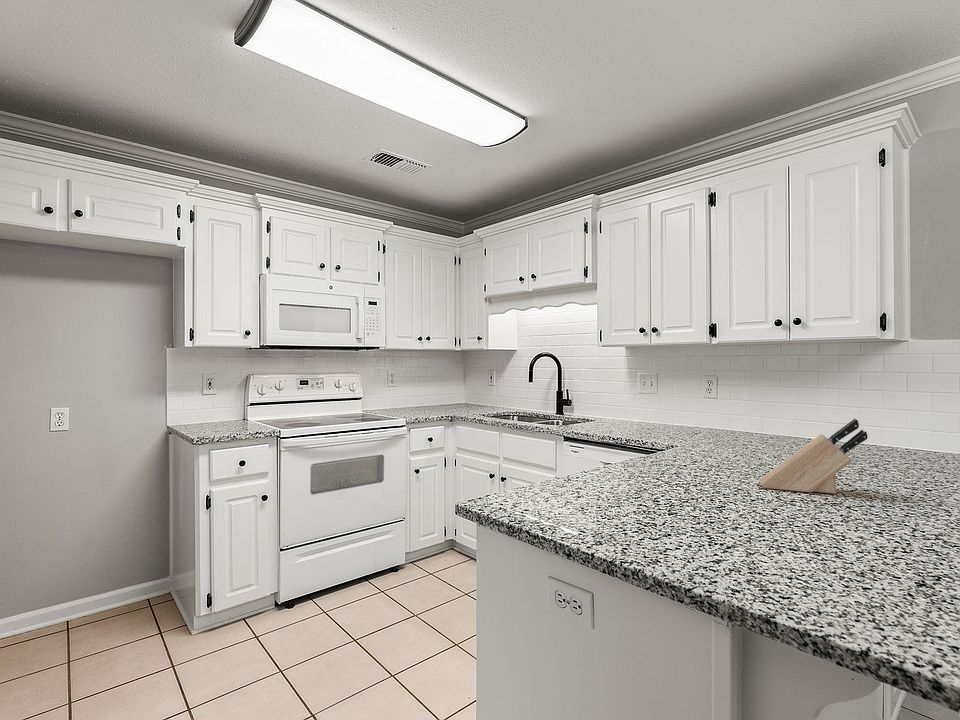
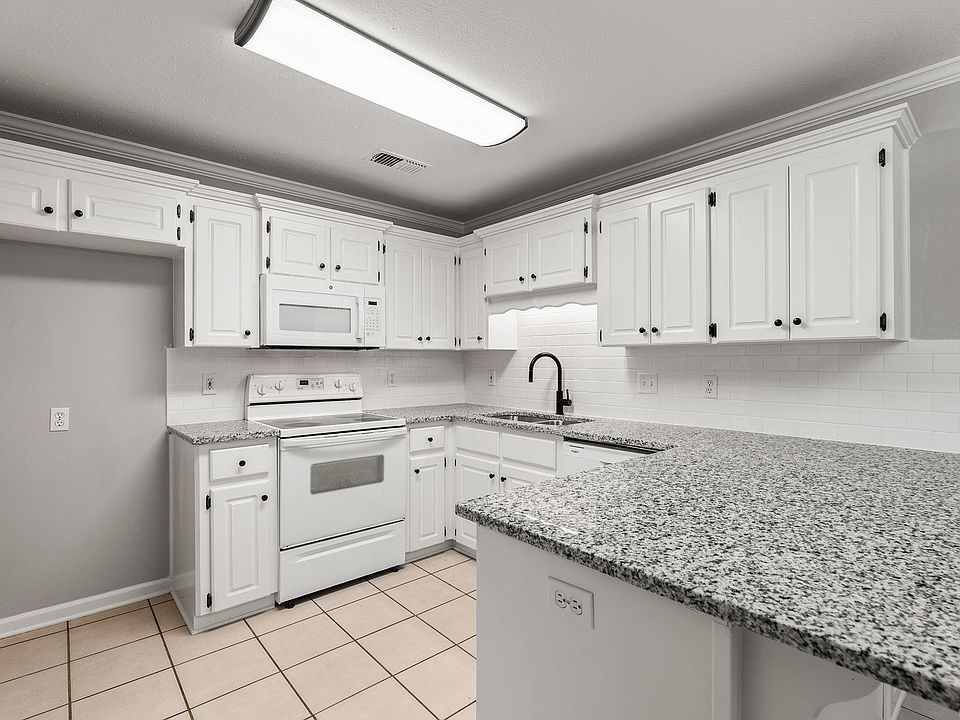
- knife block [759,418,868,495]
